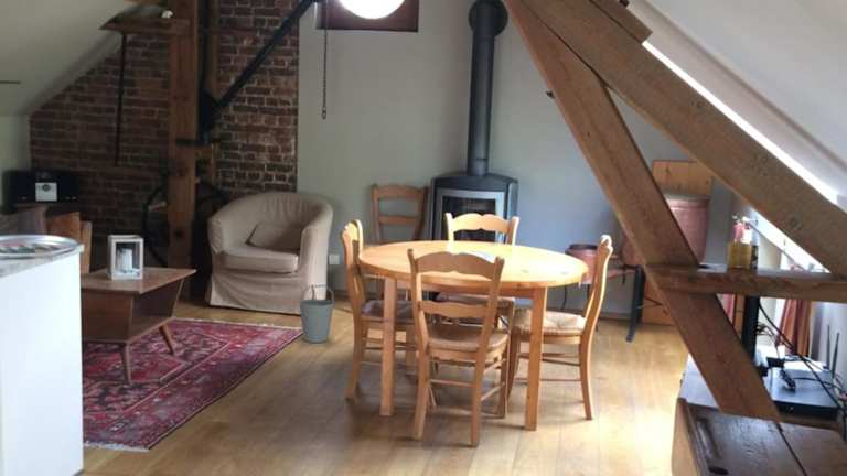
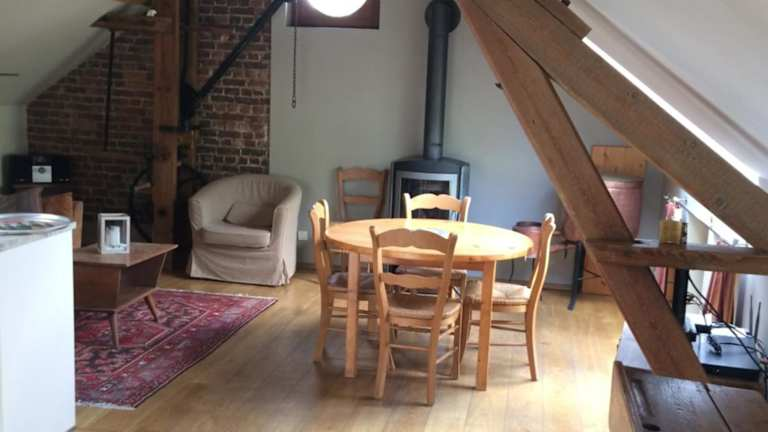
- bucket [299,284,335,344]
